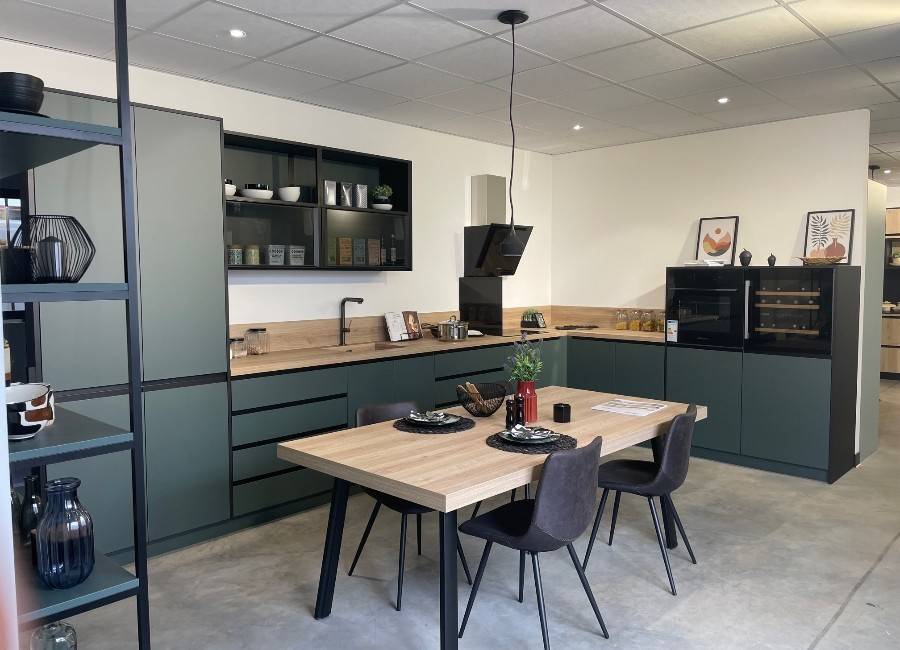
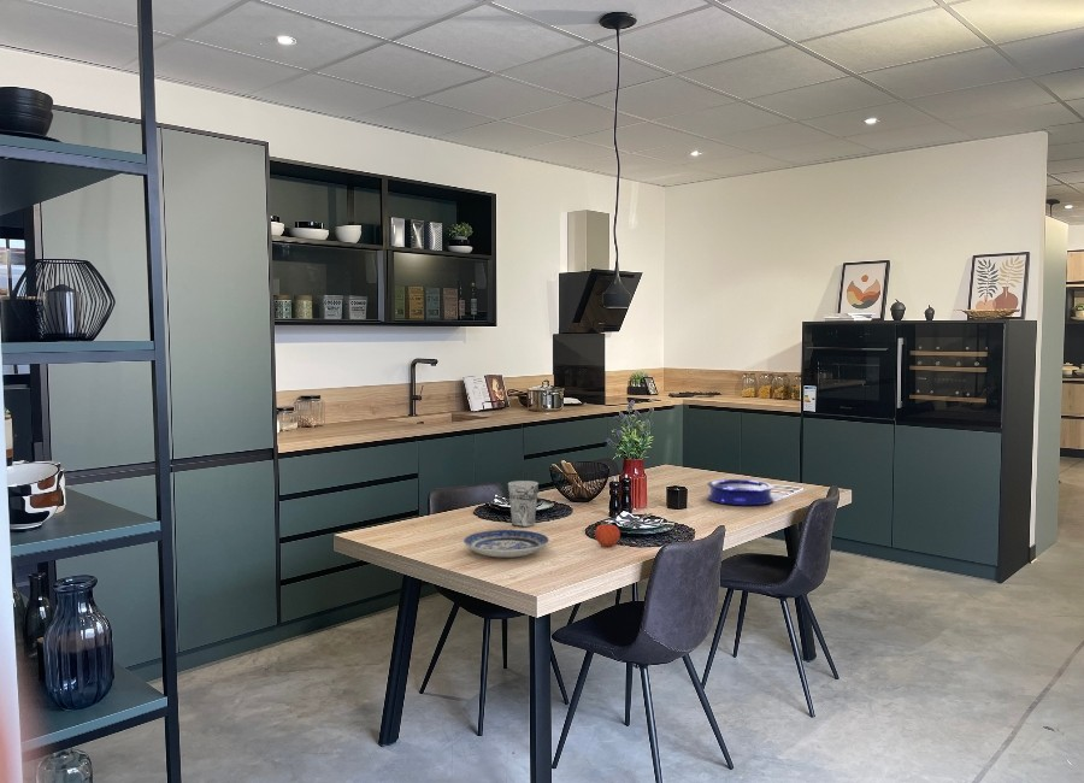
+ plate [706,478,776,506]
+ cup [507,479,540,528]
+ apple [594,520,621,548]
+ plate [463,529,550,559]
